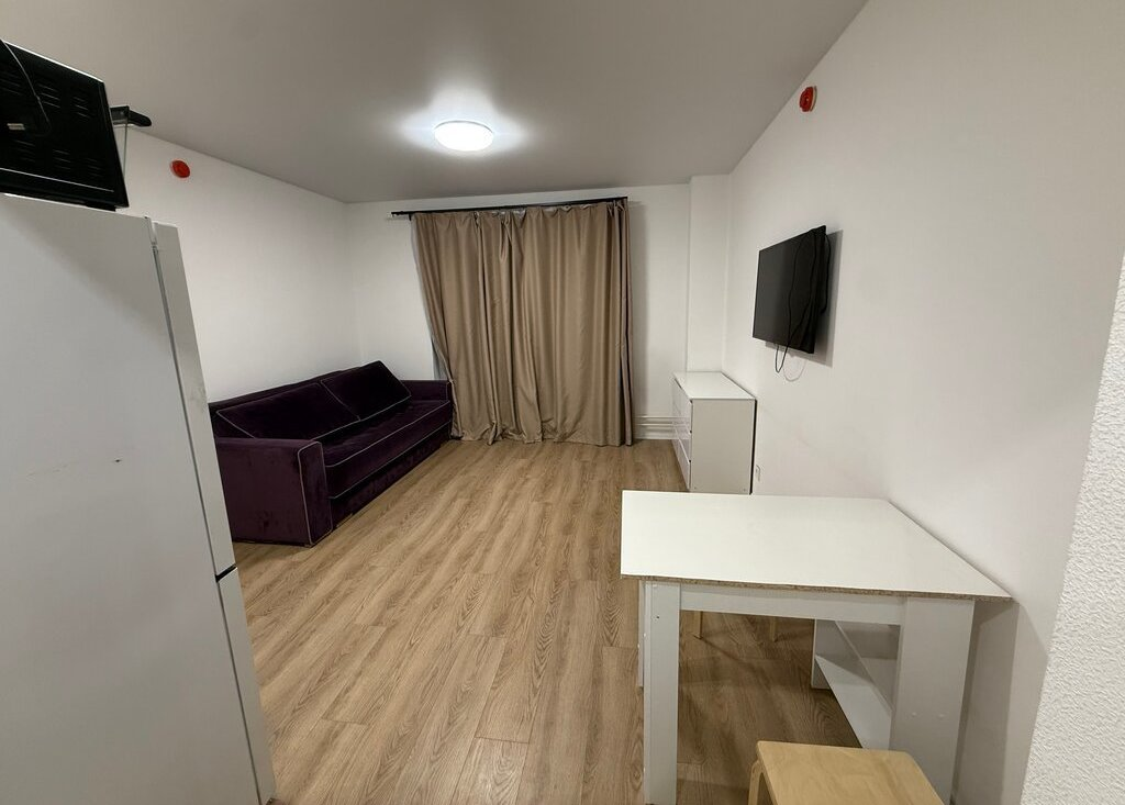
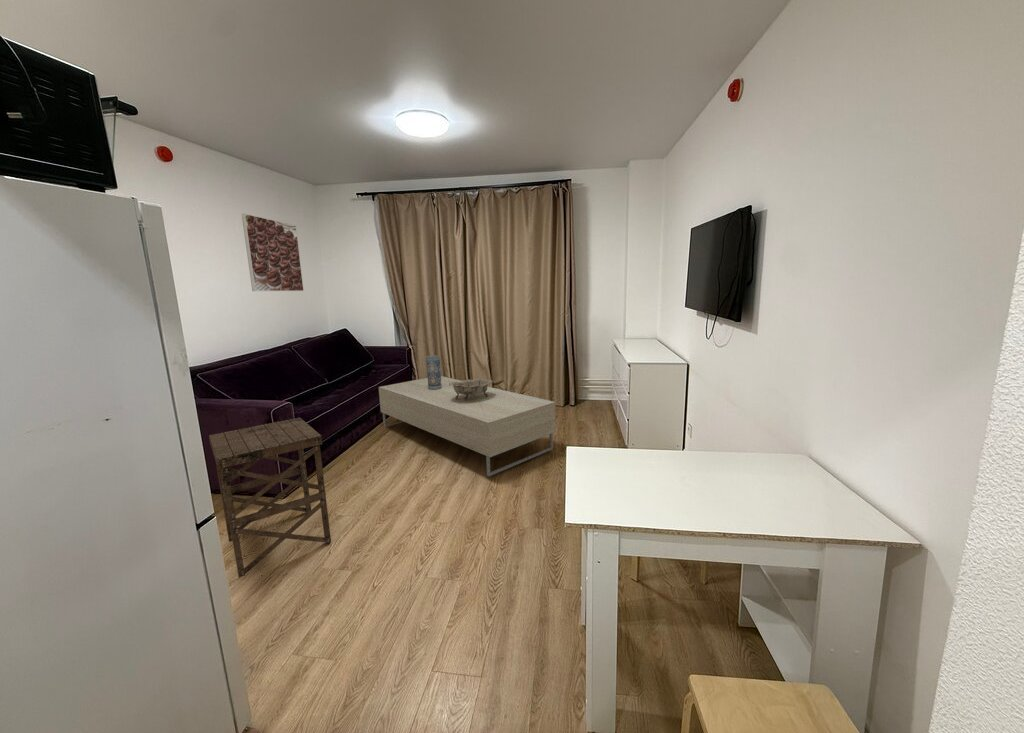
+ vase [425,354,442,390]
+ decorative bowl [449,377,494,400]
+ coffee table [378,375,557,477]
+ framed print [241,213,305,292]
+ side table [208,417,332,578]
